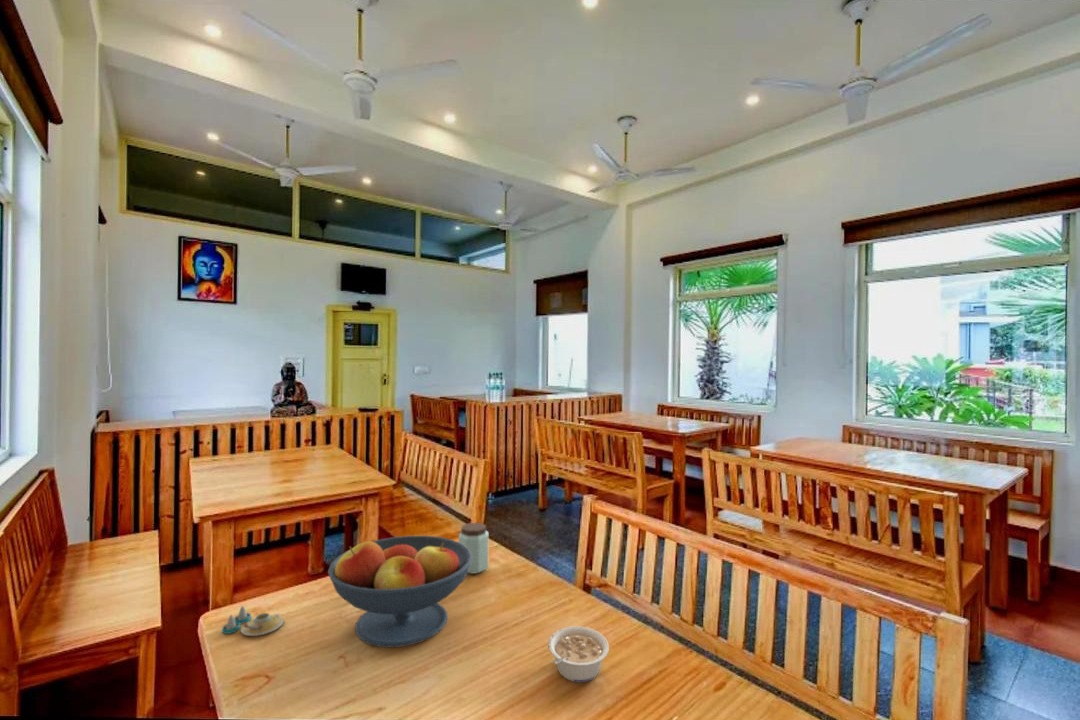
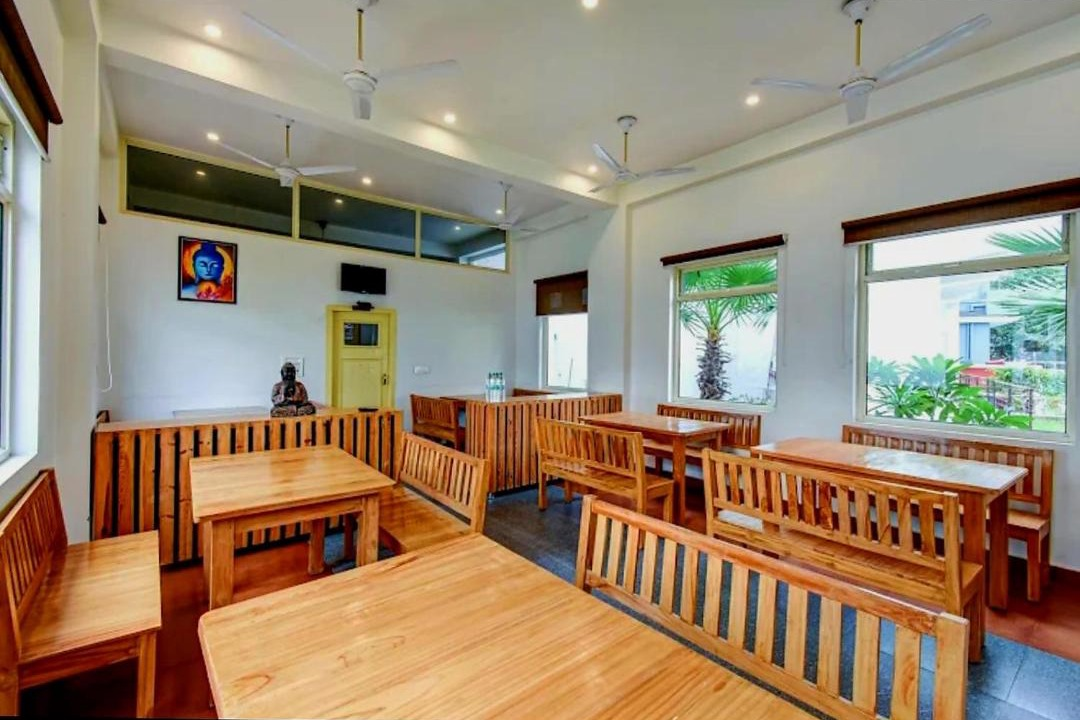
- peanut butter [458,522,489,575]
- legume [547,625,610,683]
- salt and pepper shaker set [221,605,284,637]
- fruit bowl [327,535,473,648]
